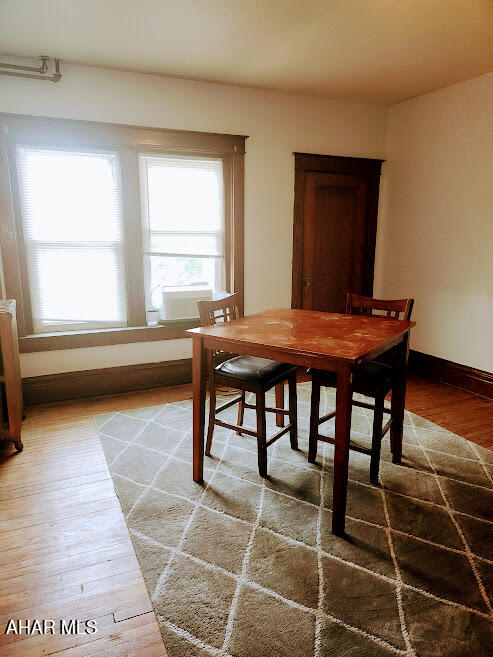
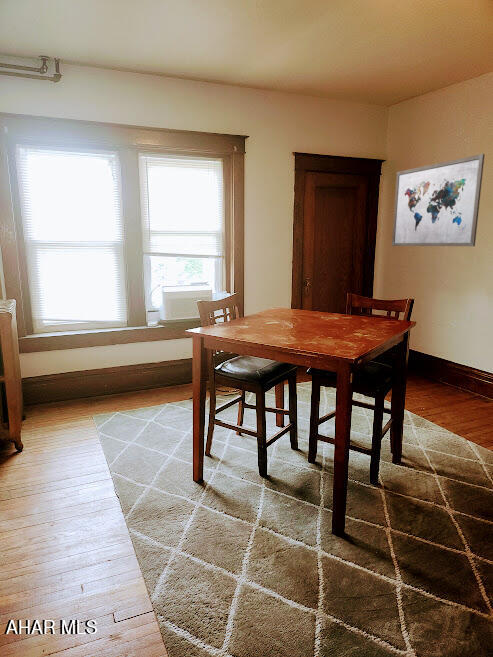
+ wall art [391,153,486,247]
